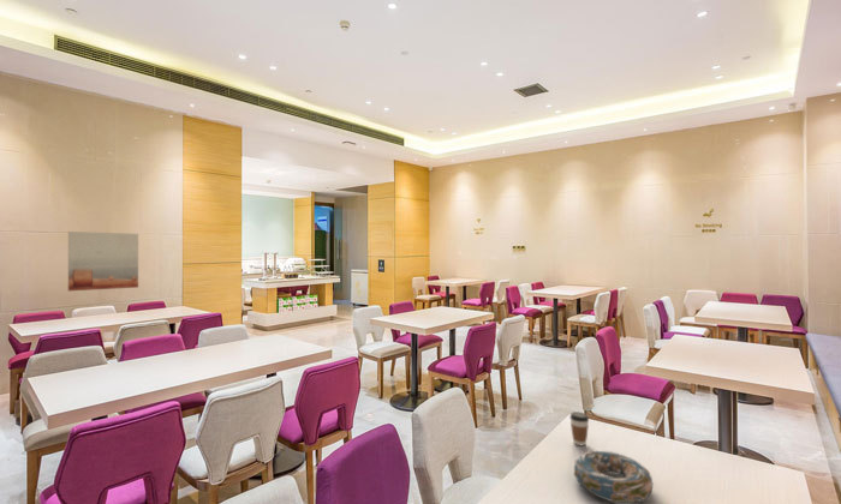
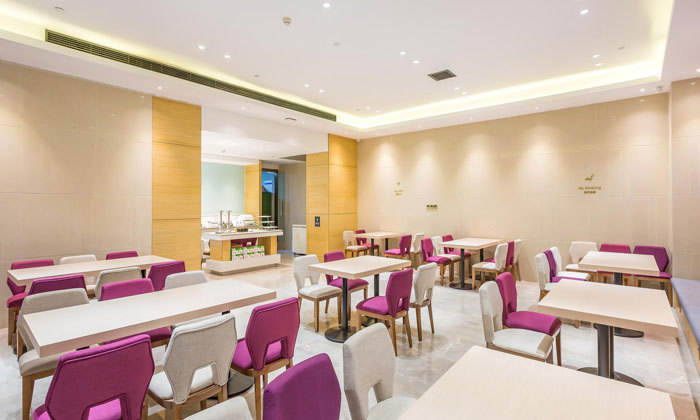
- coffee cup [568,410,590,446]
- wall art [67,230,139,292]
- decorative bowl [573,449,655,504]
